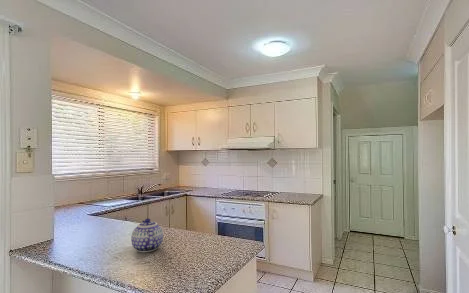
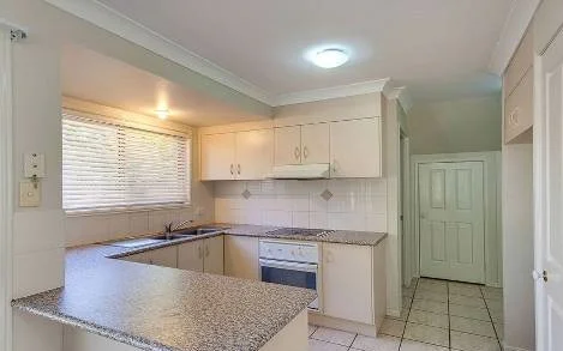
- teapot [130,217,164,253]
